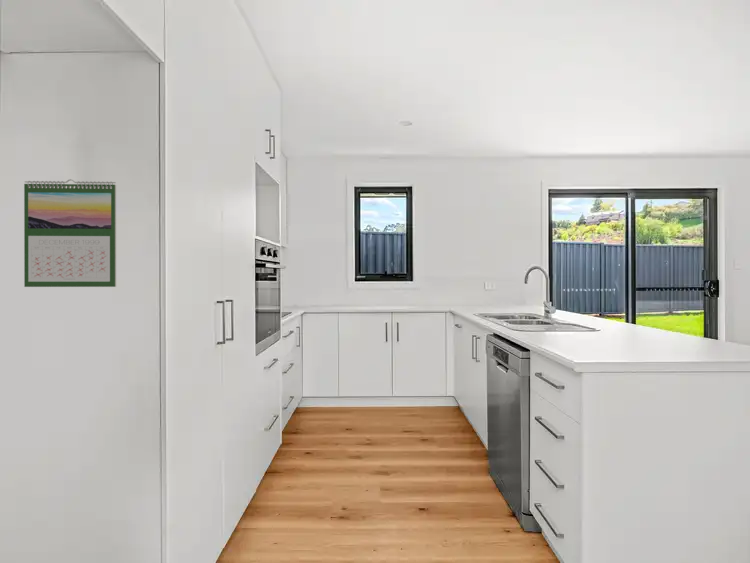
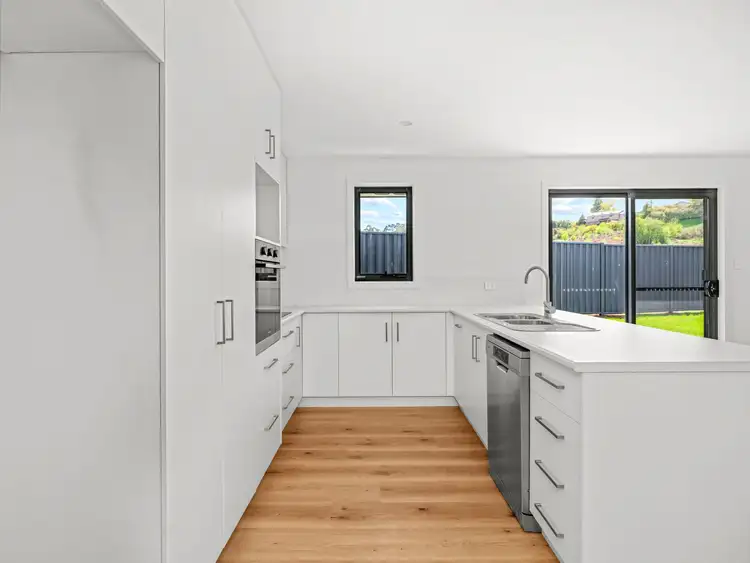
- calendar [23,178,117,288]
